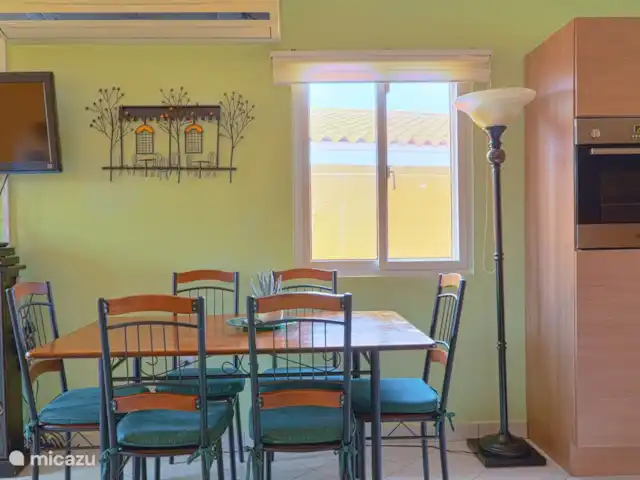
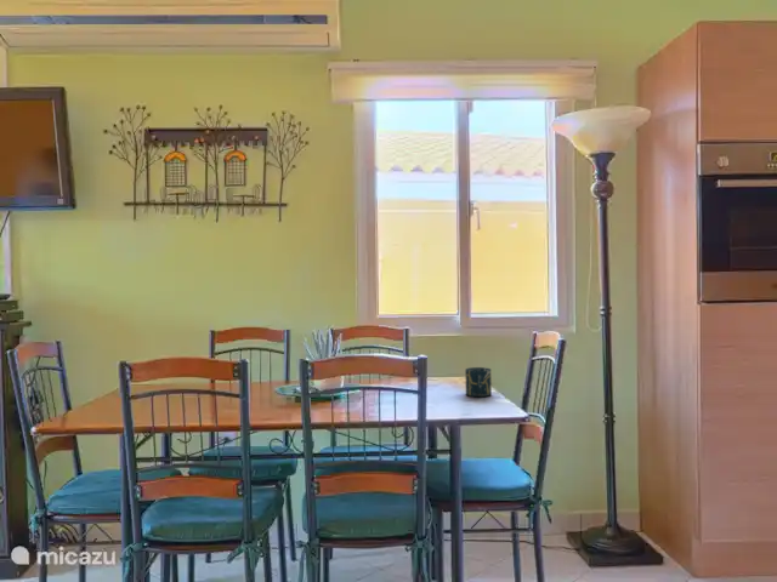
+ cup [464,366,493,398]
